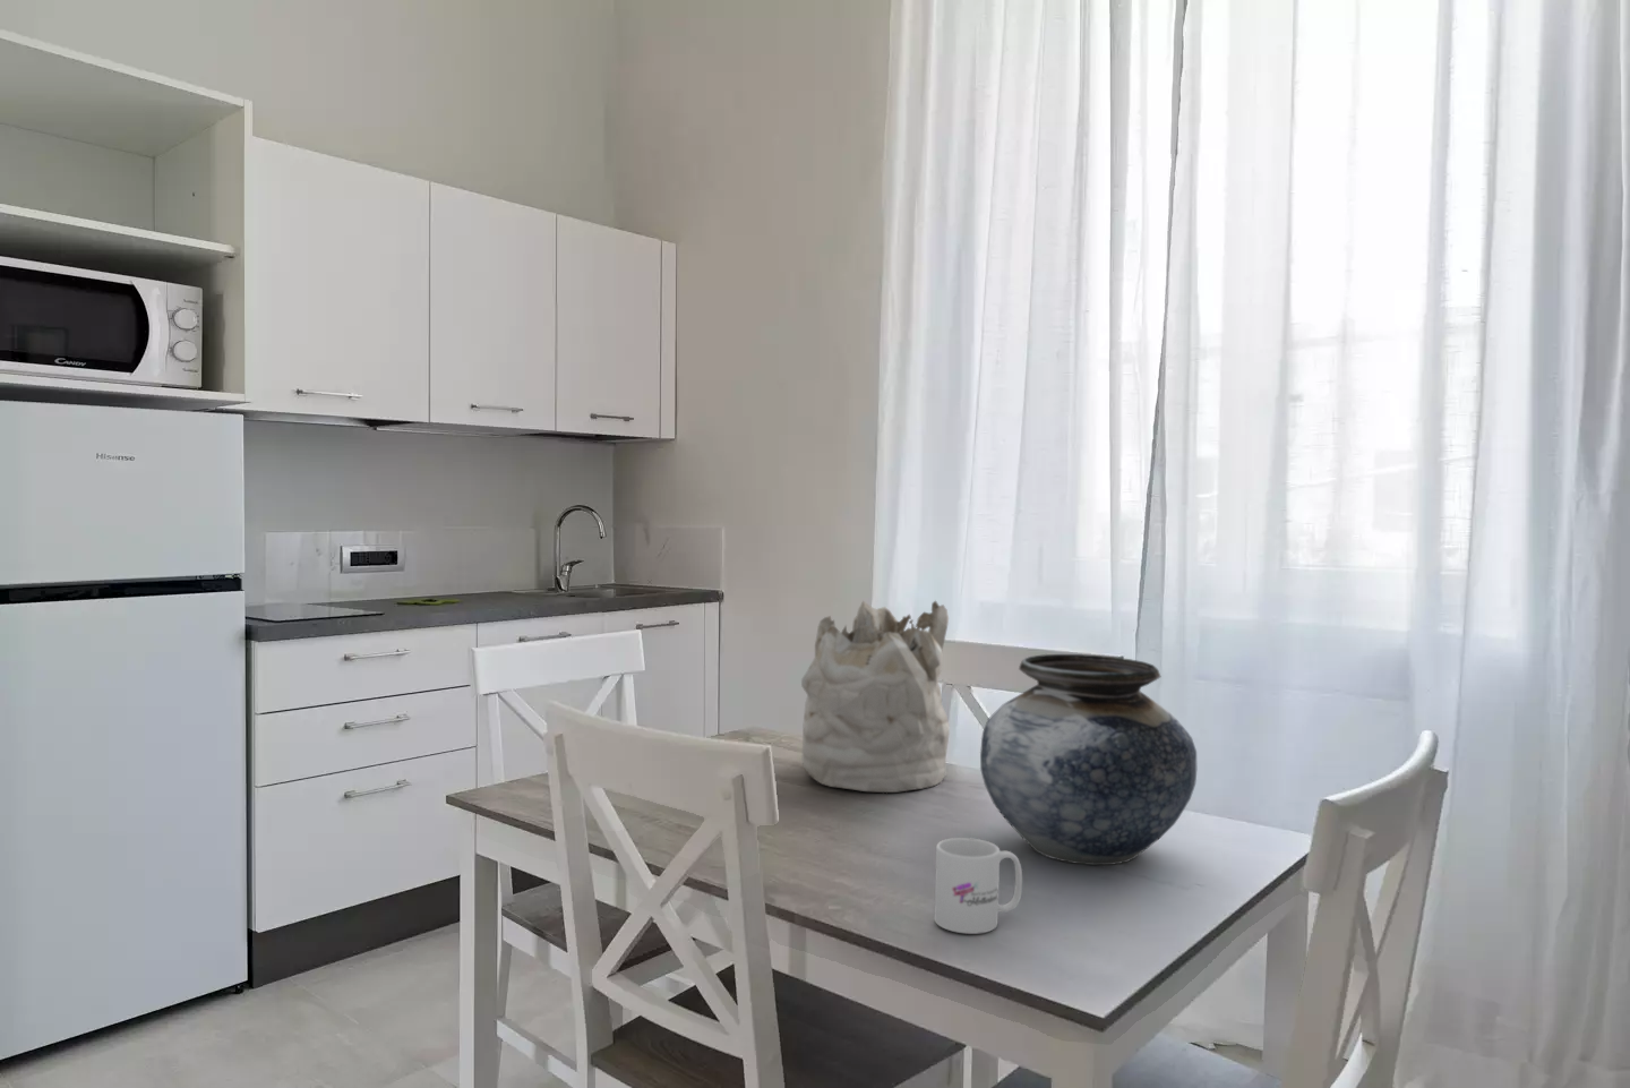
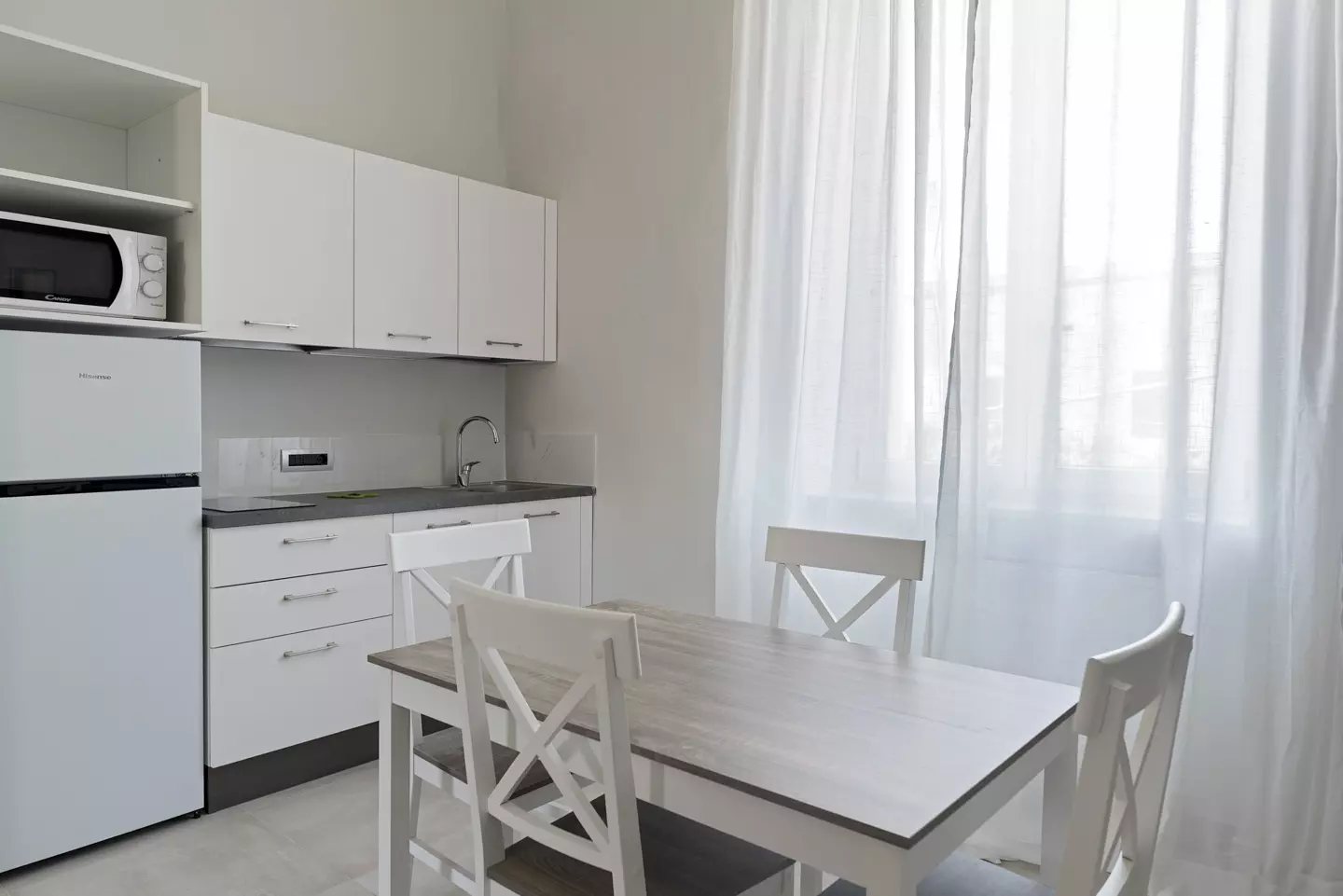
- mineral sample [800,599,950,794]
- vase [979,653,1198,866]
- mug [933,837,1023,935]
